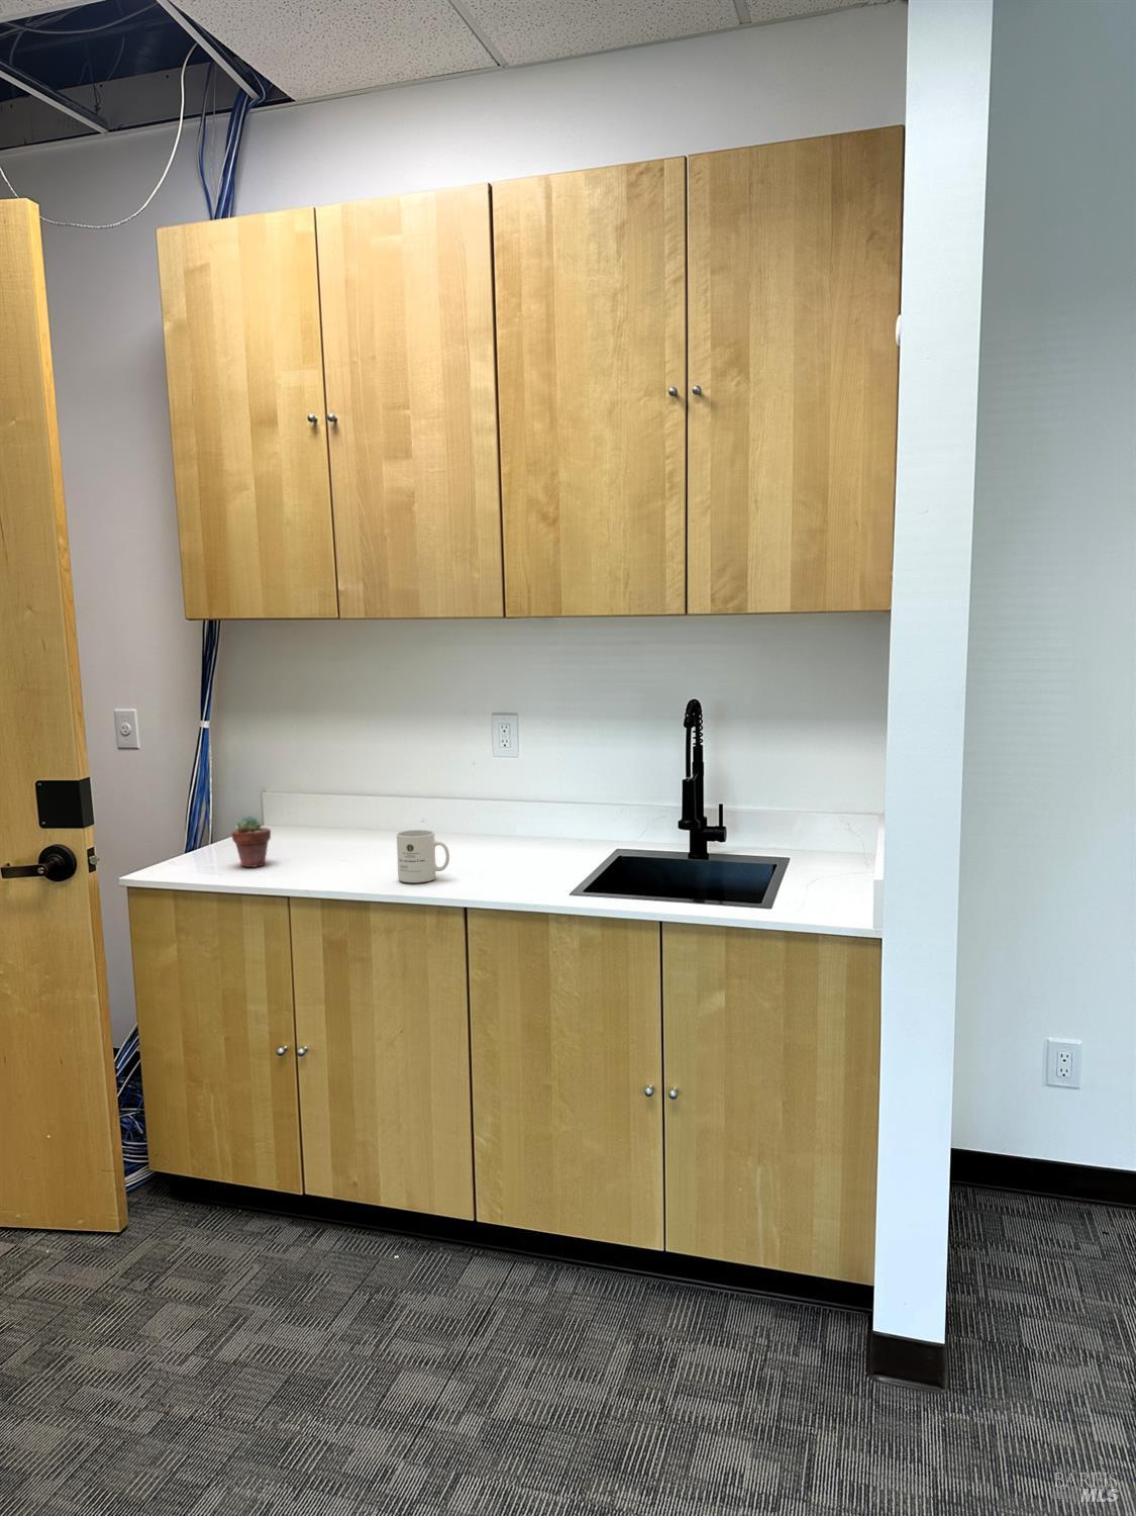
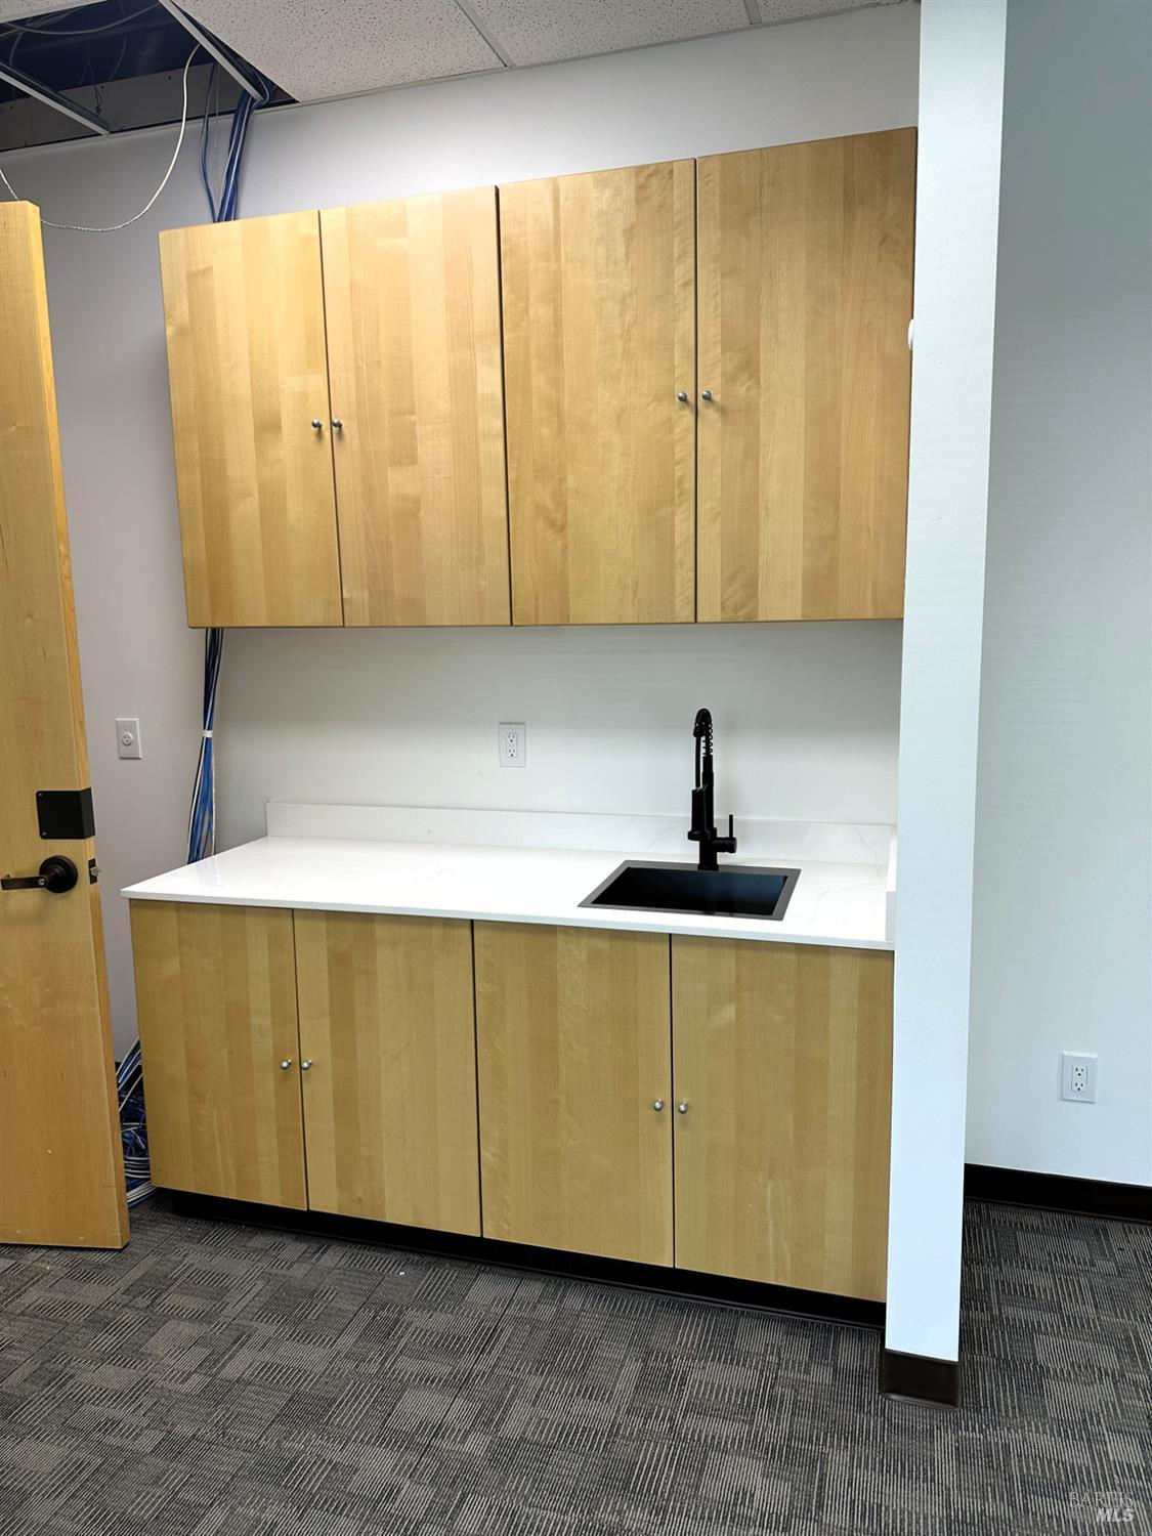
- mug [396,828,450,883]
- potted succulent [231,814,272,868]
